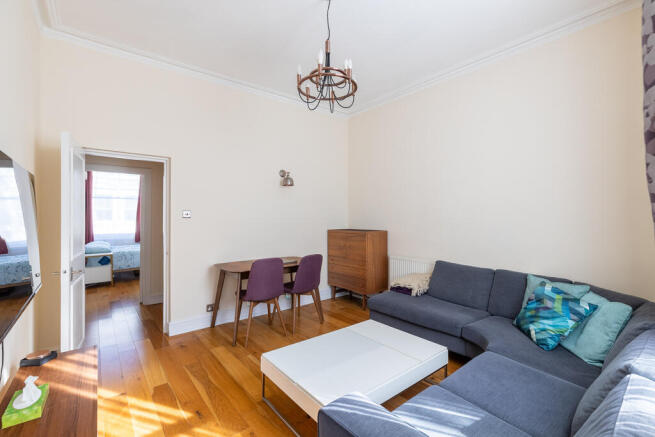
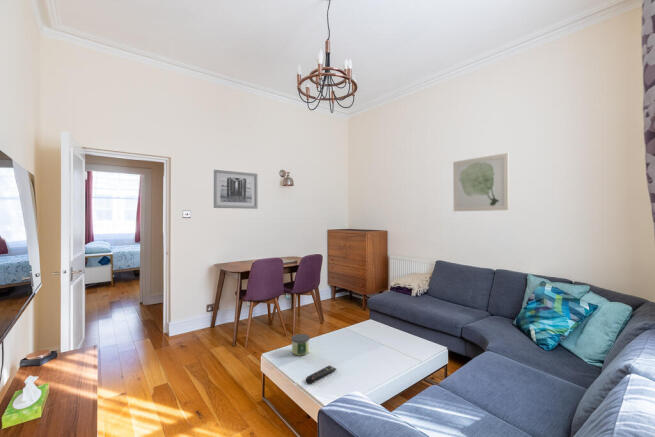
+ wall art [212,169,259,210]
+ candle [290,333,311,356]
+ wall art [452,152,510,212]
+ remote control [305,364,337,385]
